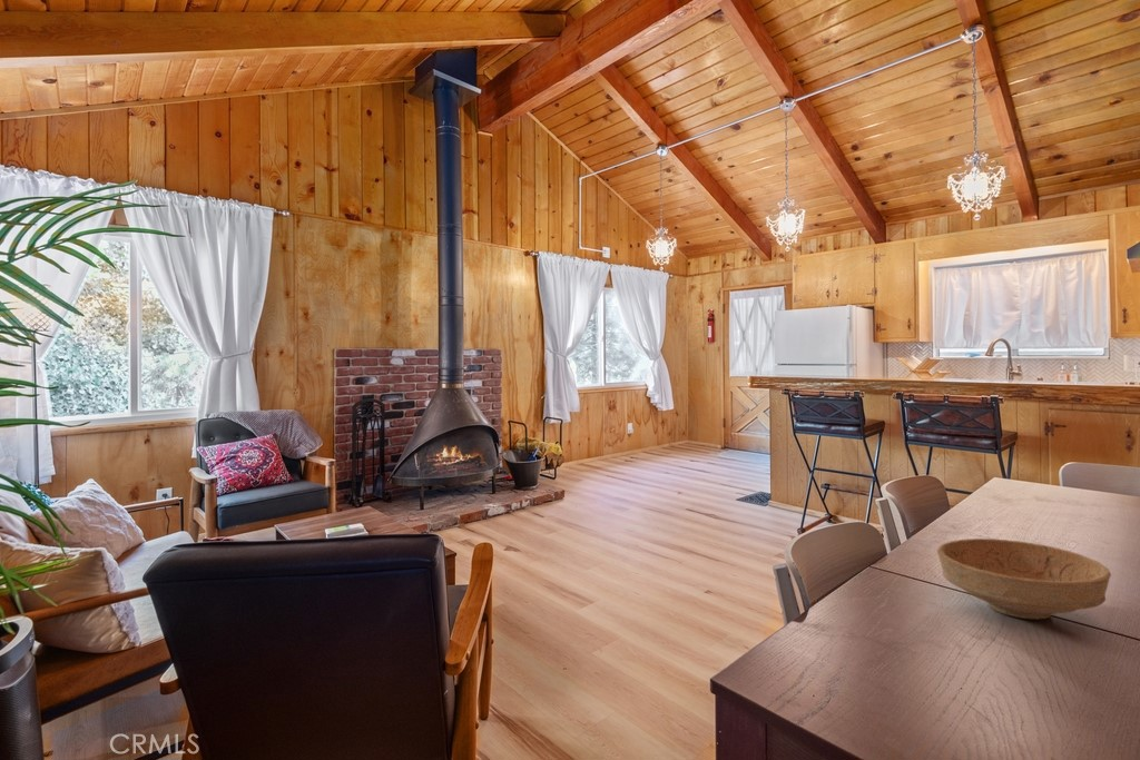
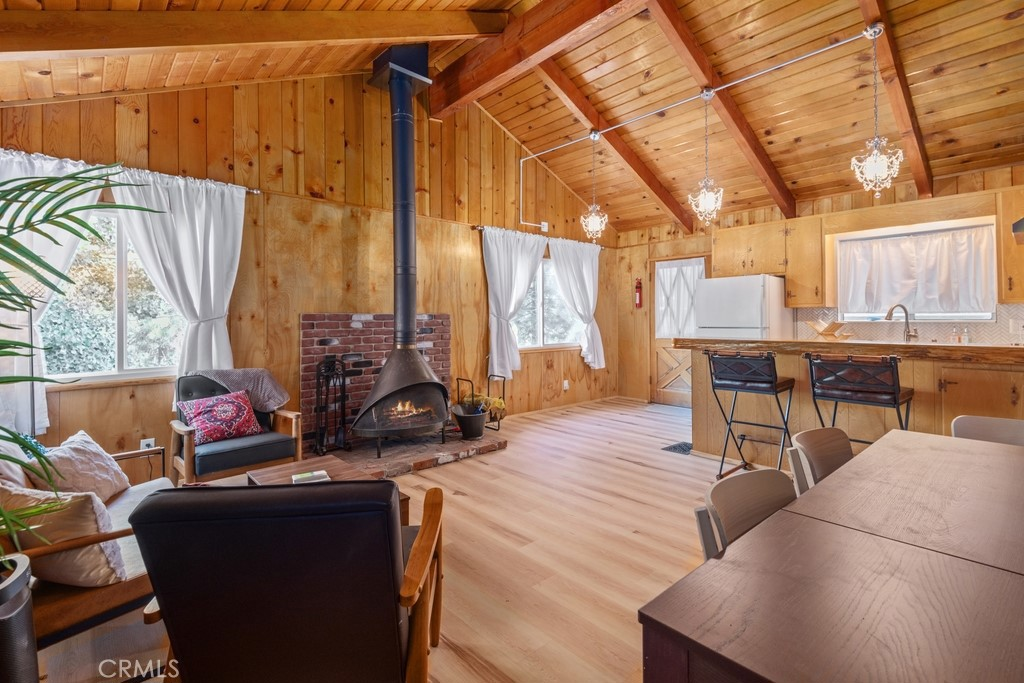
- bowl [936,537,1112,621]
